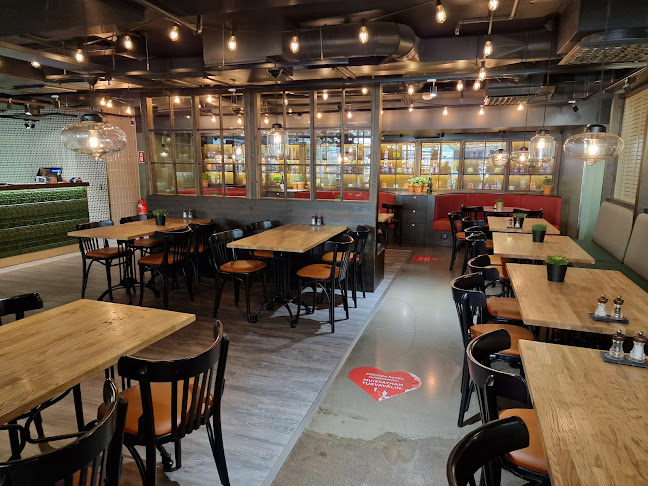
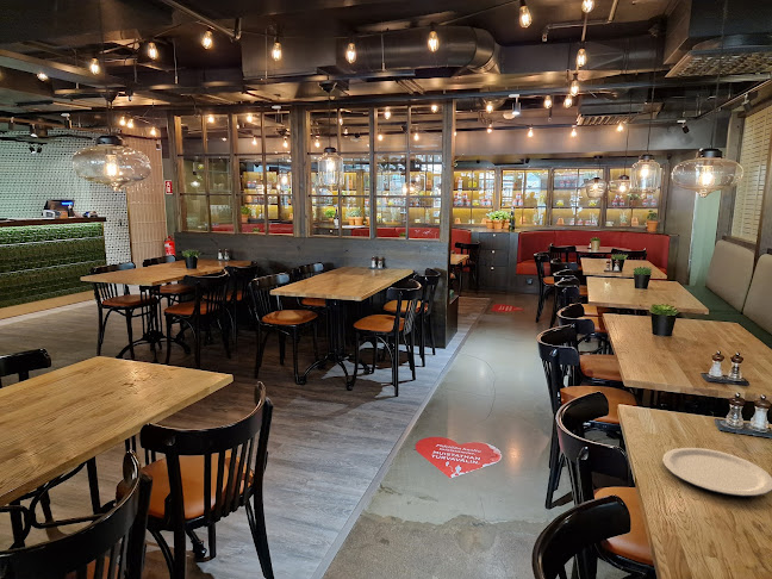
+ plate [662,447,772,497]
